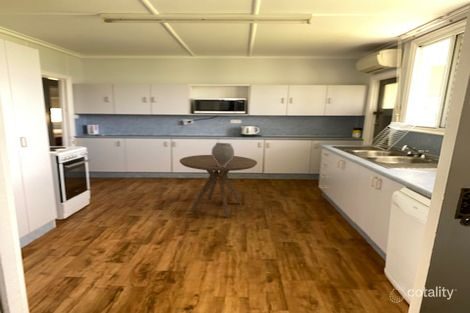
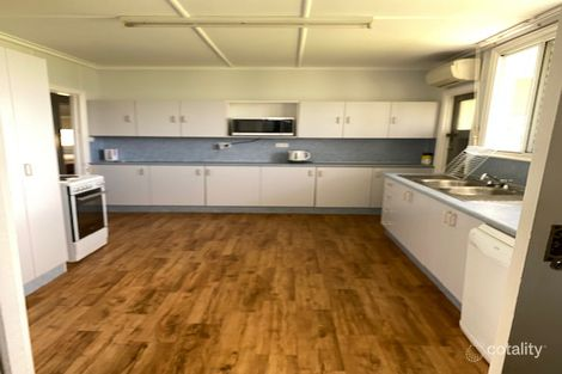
- dining table [179,154,258,219]
- ceramic pot [211,142,235,167]
